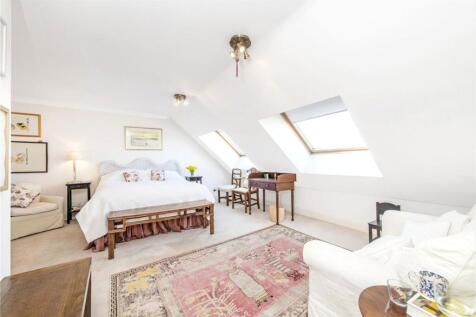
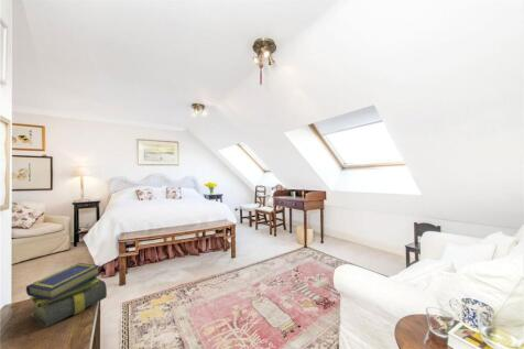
+ stack of books [25,262,108,329]
